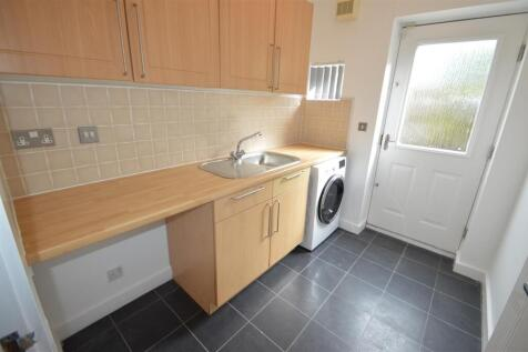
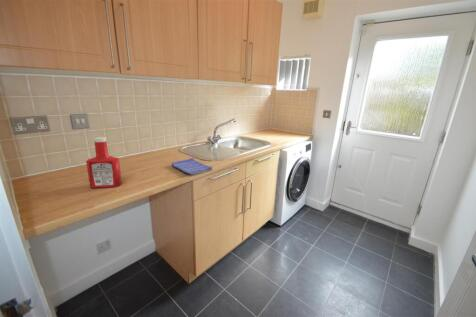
+ dish towel [170,157,213,175]
+ soap bottle [85,136,123,189]
